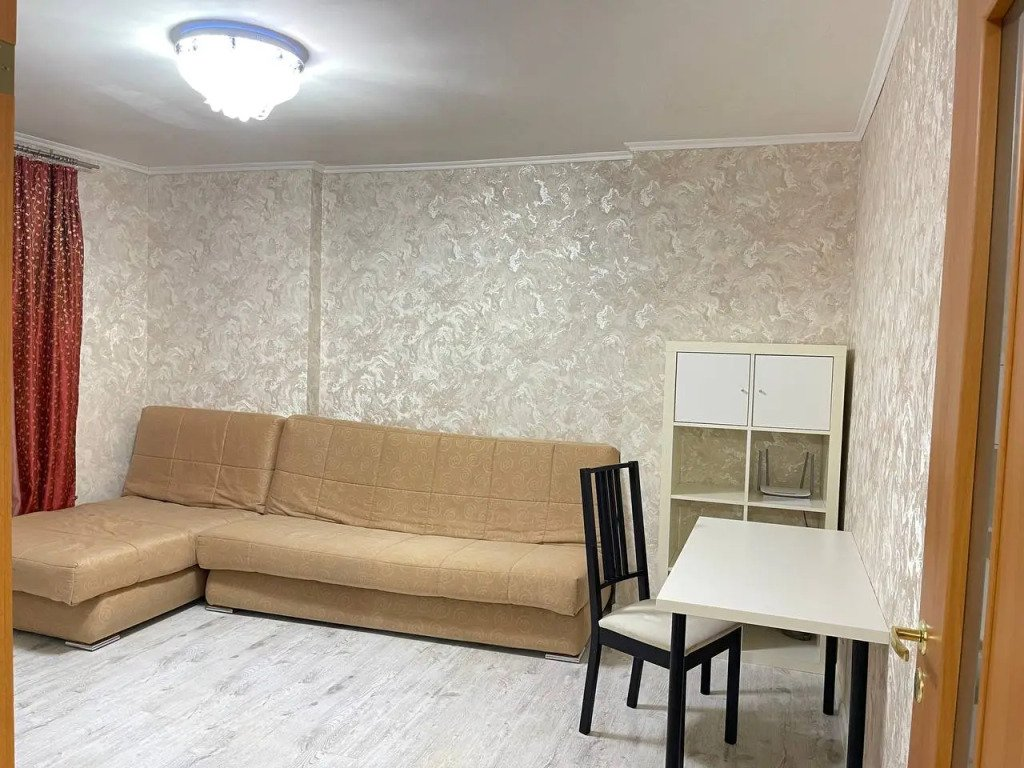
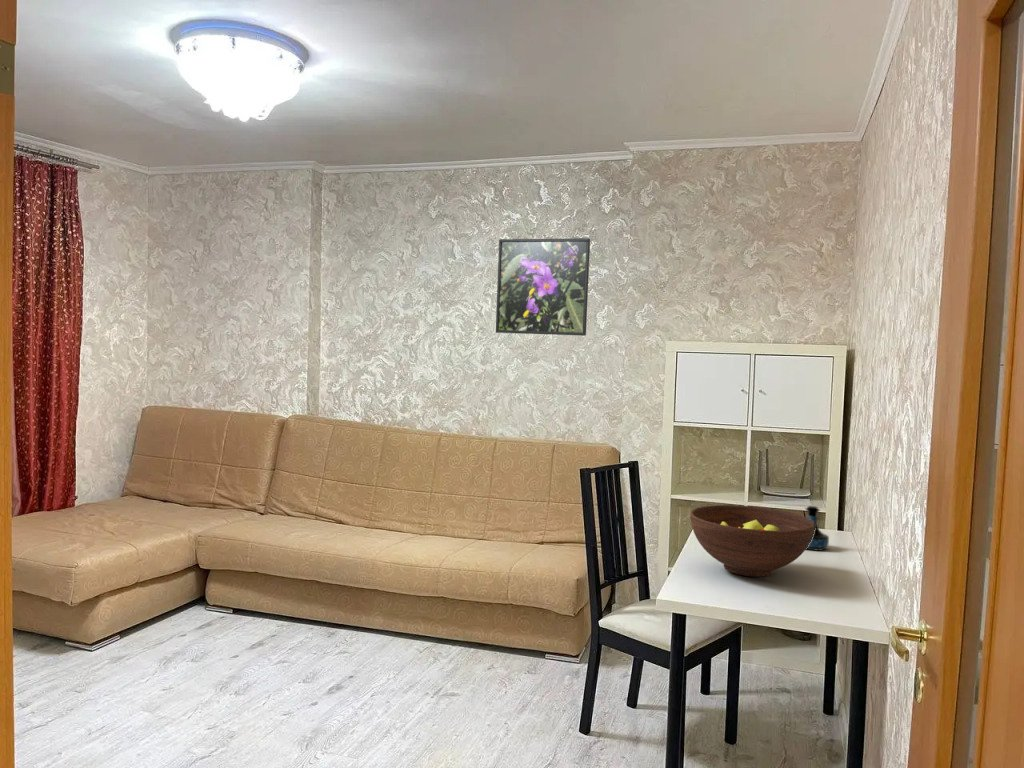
+ tequila bottle [805,505,830,552]
+ fruit bowl [689,504,815,578]
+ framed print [495,237,591,337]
